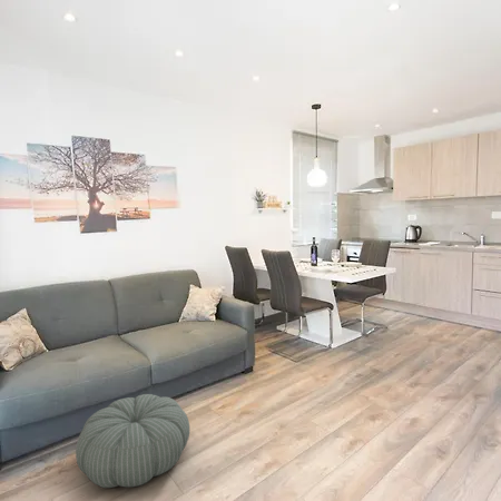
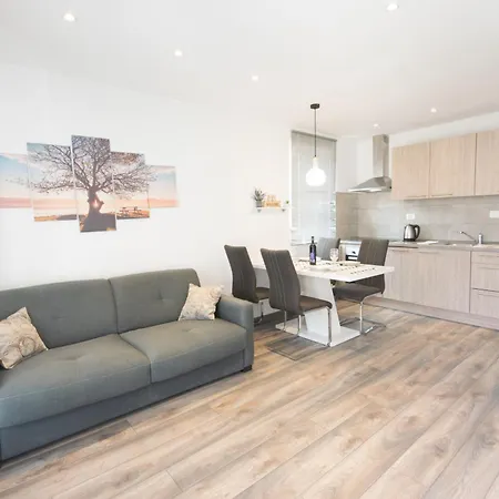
- pouf [75,393,190,489]
